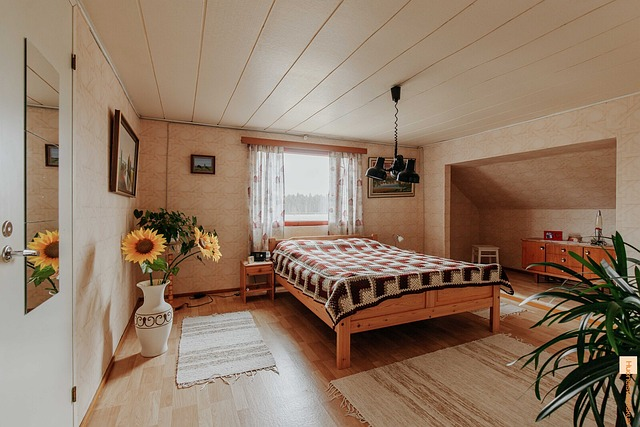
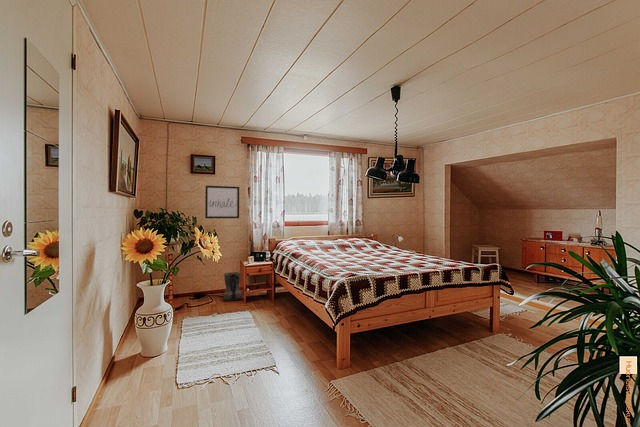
+ wall art [204,185,240,219]
+ boots [223,271,244,302]
